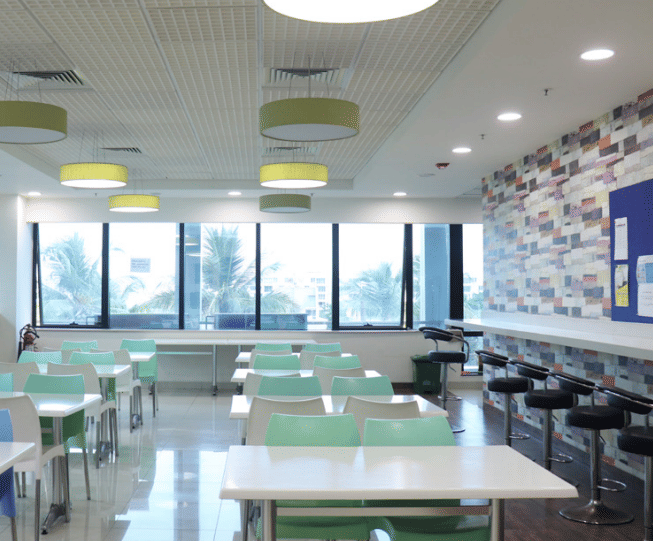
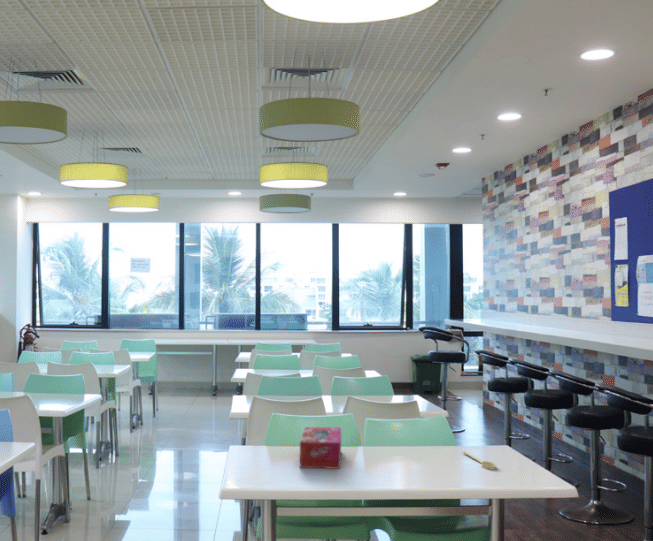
+ spoon [461,449,497,471]
+ tissue box [299,426,342,470]
